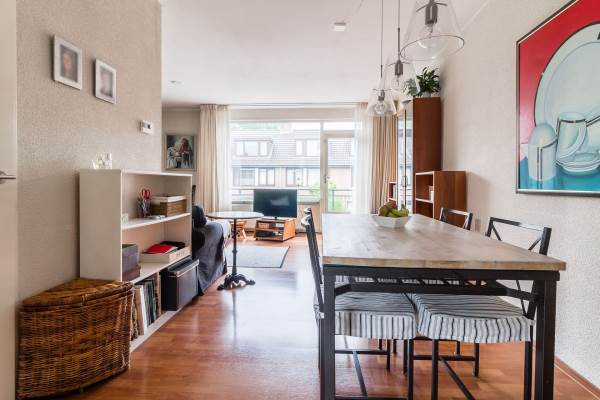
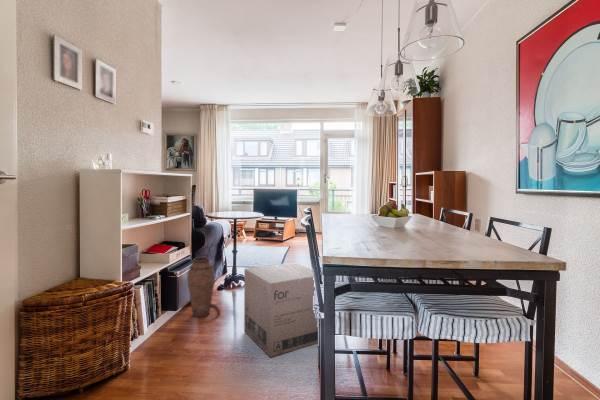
+ vase [186,256,221,318]
+ cardboard box [243,261,319,358]
